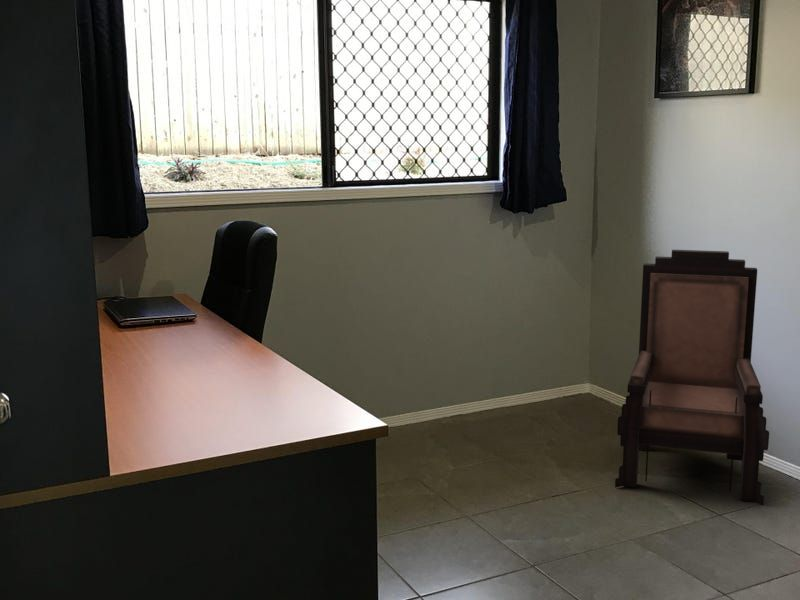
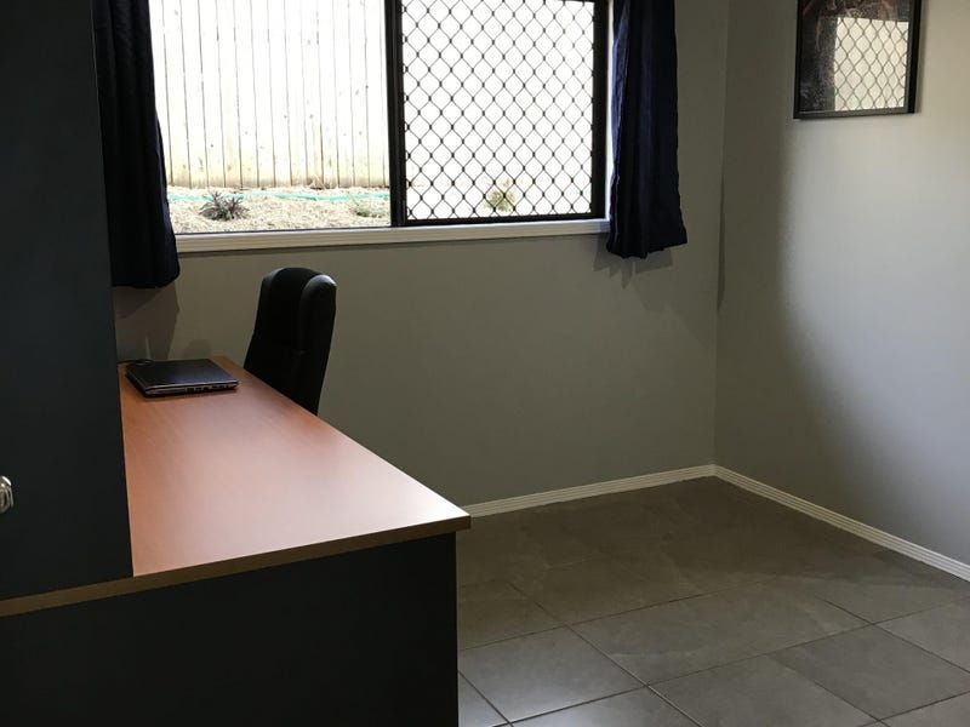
- armchair [614,249,770,506]
